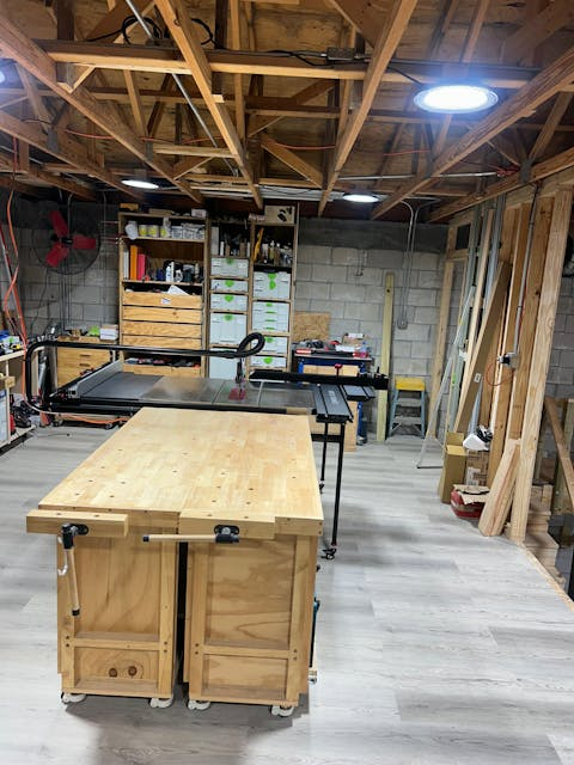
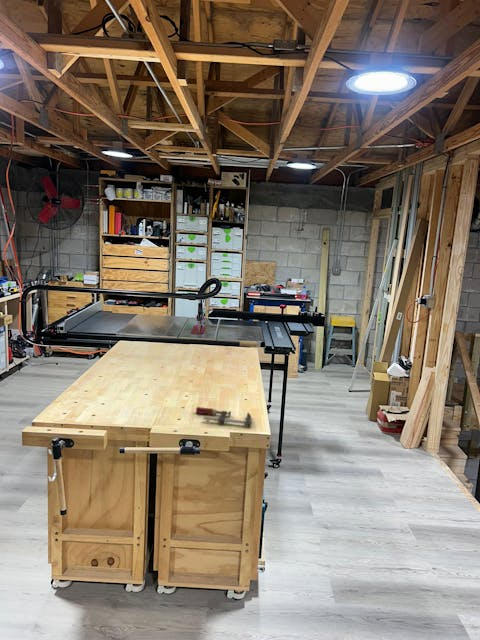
+ clamp [195,406,254,426]
